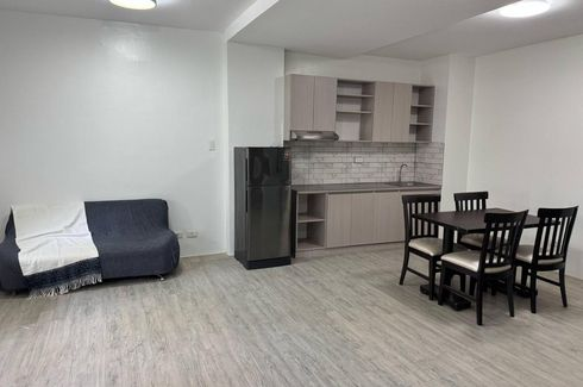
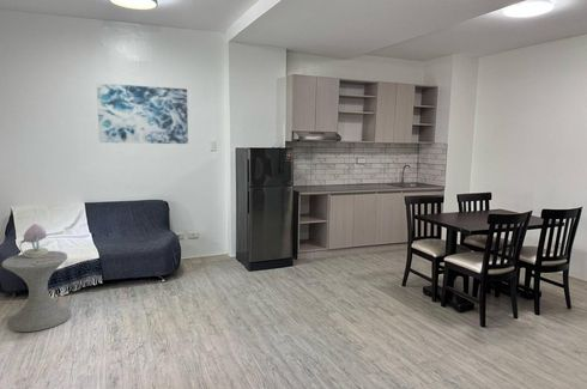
+ wall art [96,83,189,145]
+ side table [1,250,72,333]
+ table lamp [18,223,59,265]
